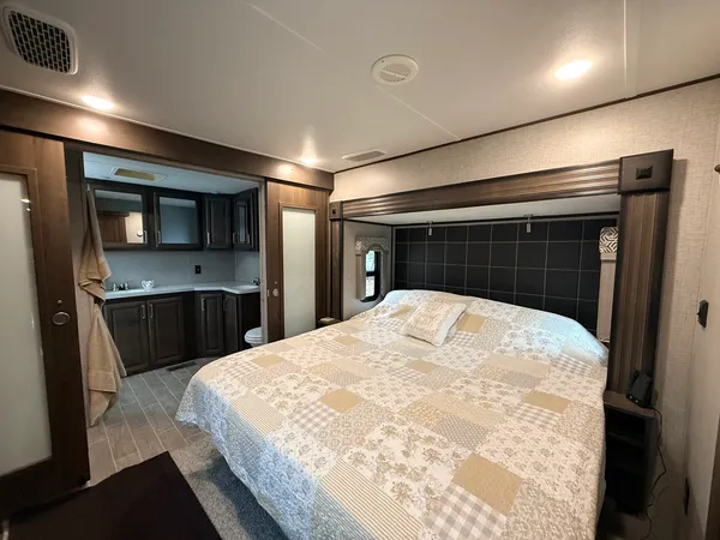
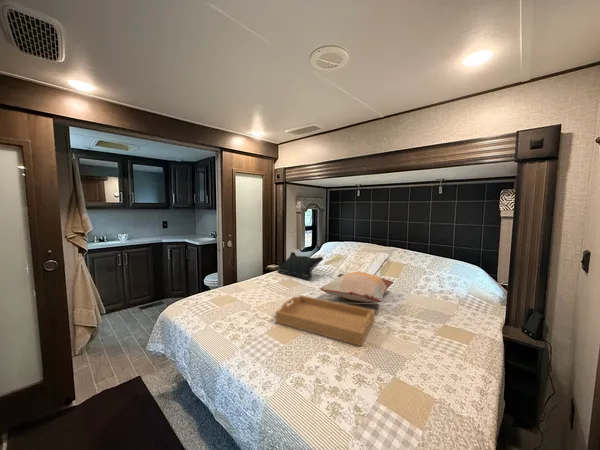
+ serving tray [275,294,376,347]
+ cushion [276,251,324,281]
+ decorative pillow [319,271,395,304]
